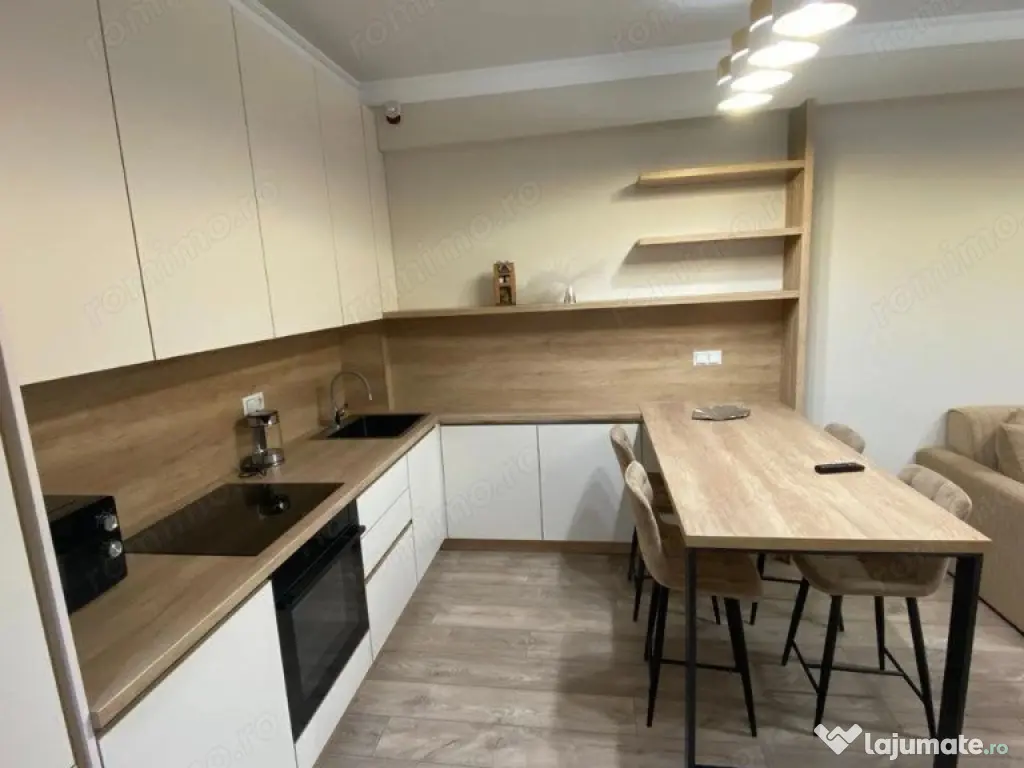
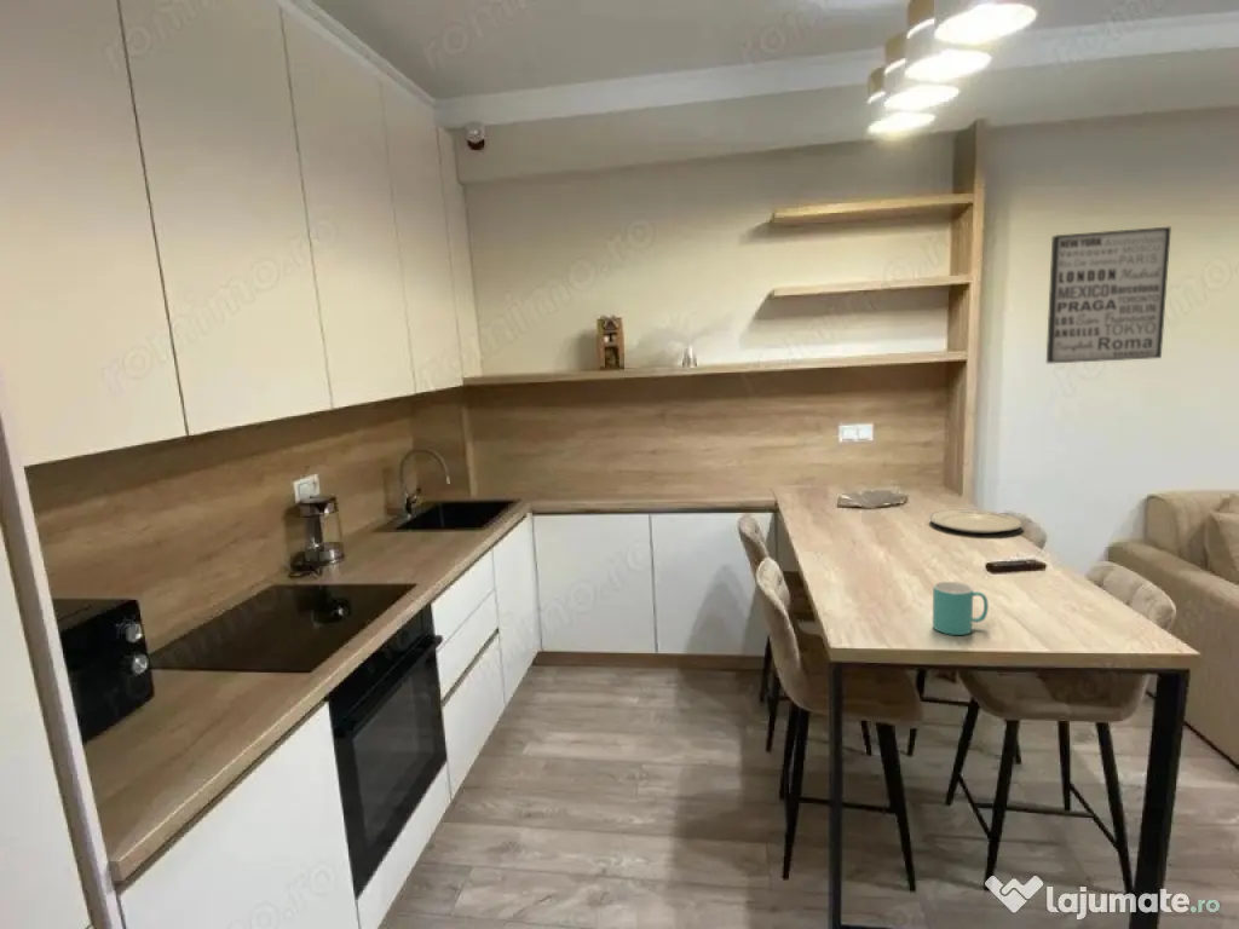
+ chinaware [928,509,1024,535]
+ wall art [1045,226,1172,364]
+ mug [932,581,990,636]
